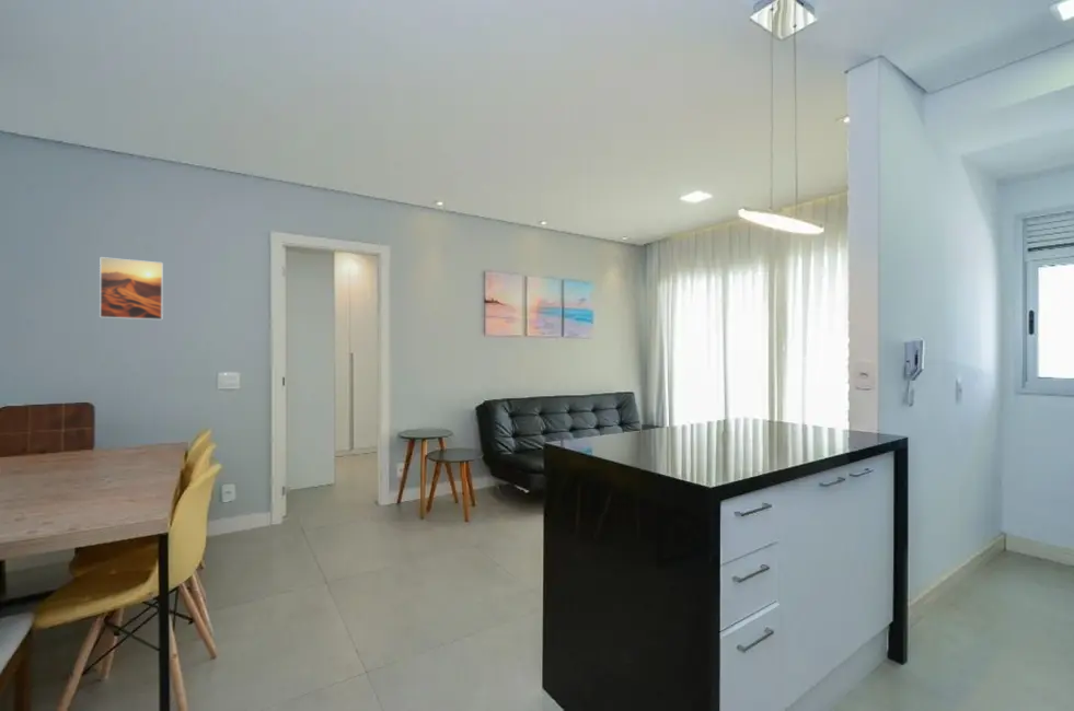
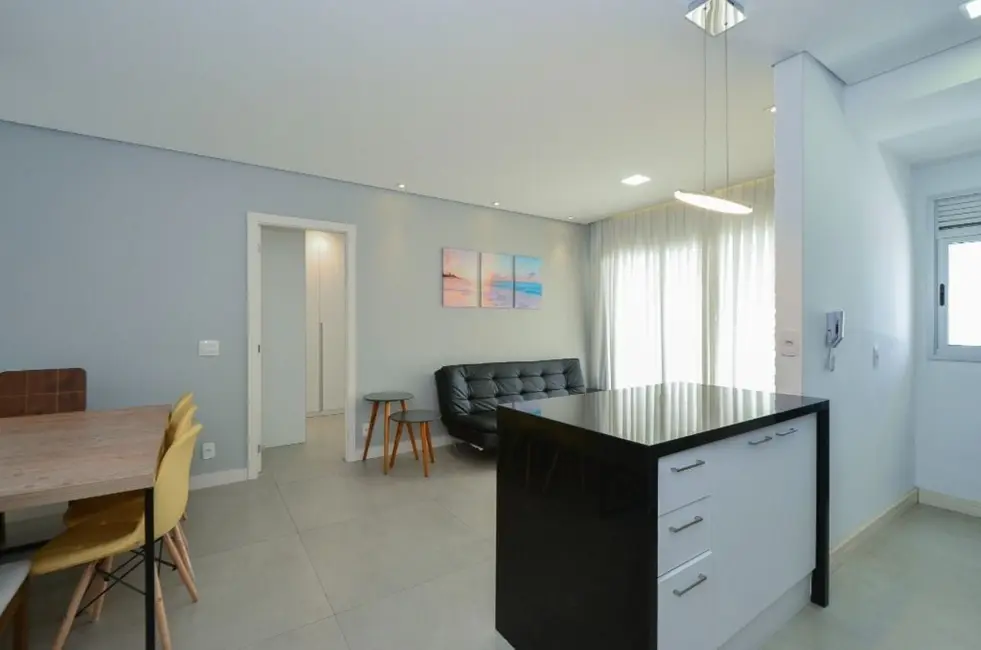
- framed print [99,256,164,322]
